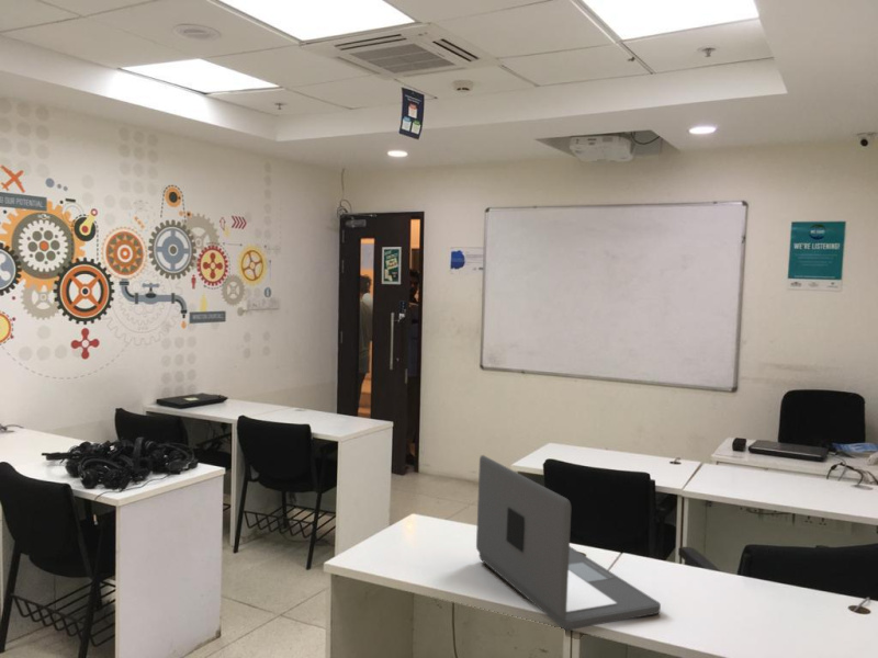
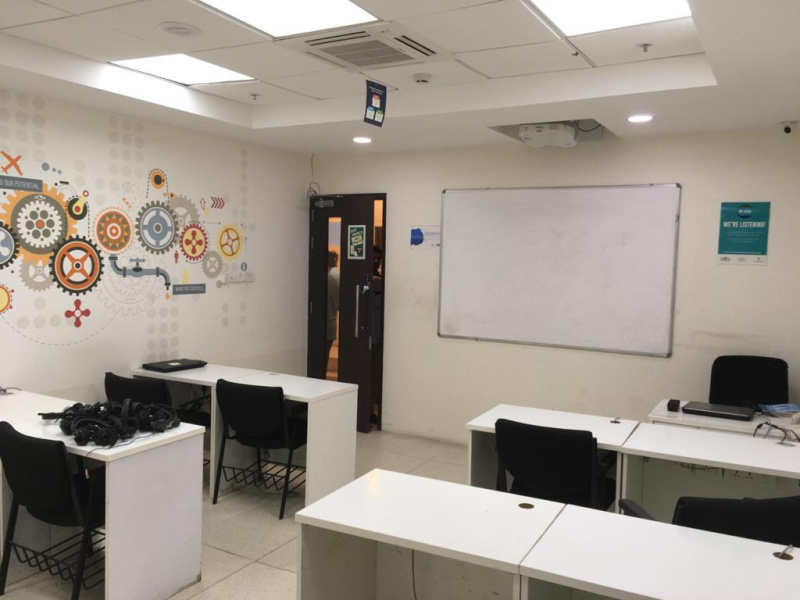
- laptop [475,454,662,631]
